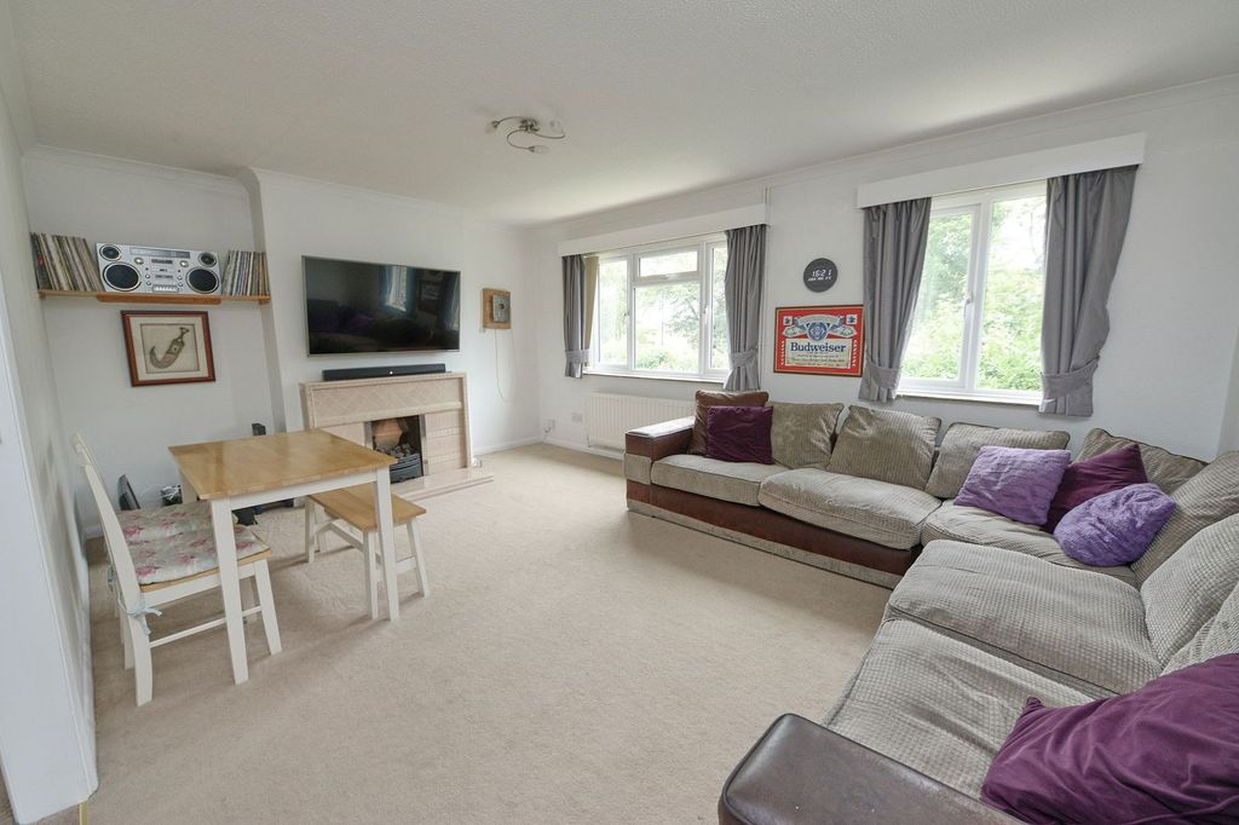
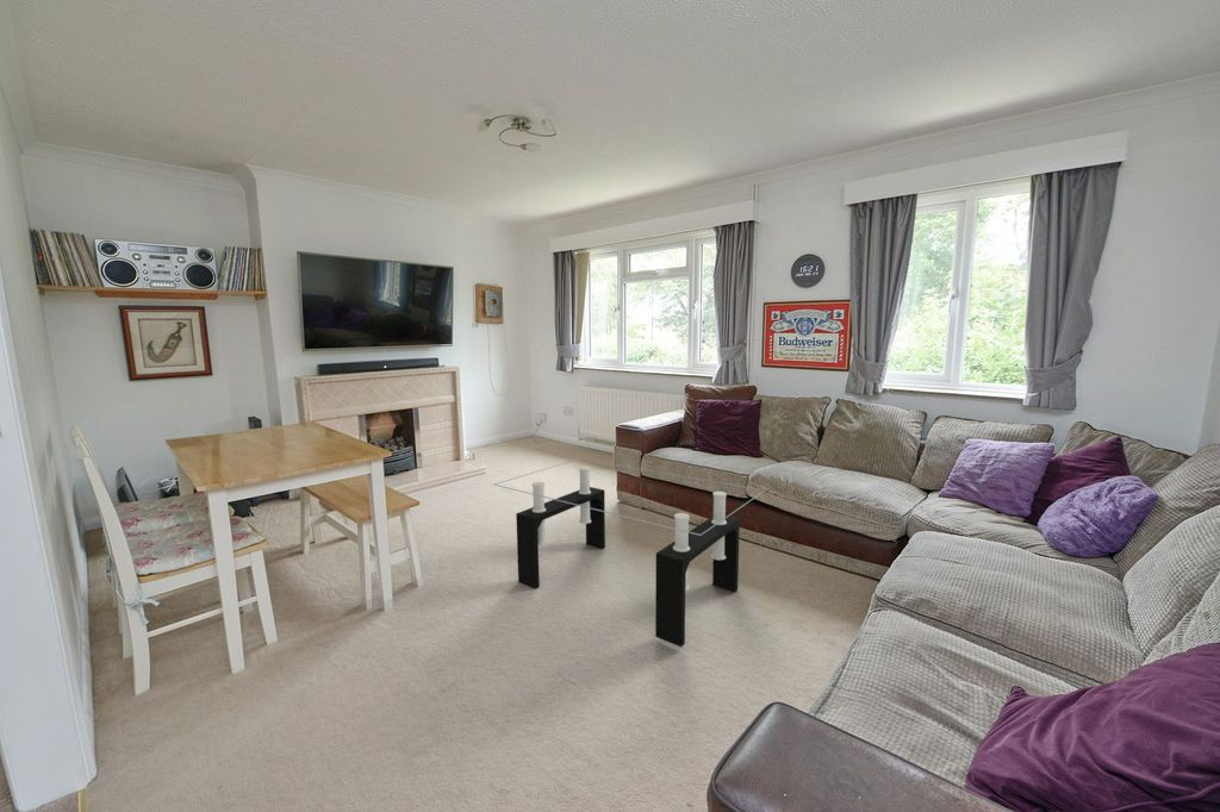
+ coffee table [493,457,766,648]
